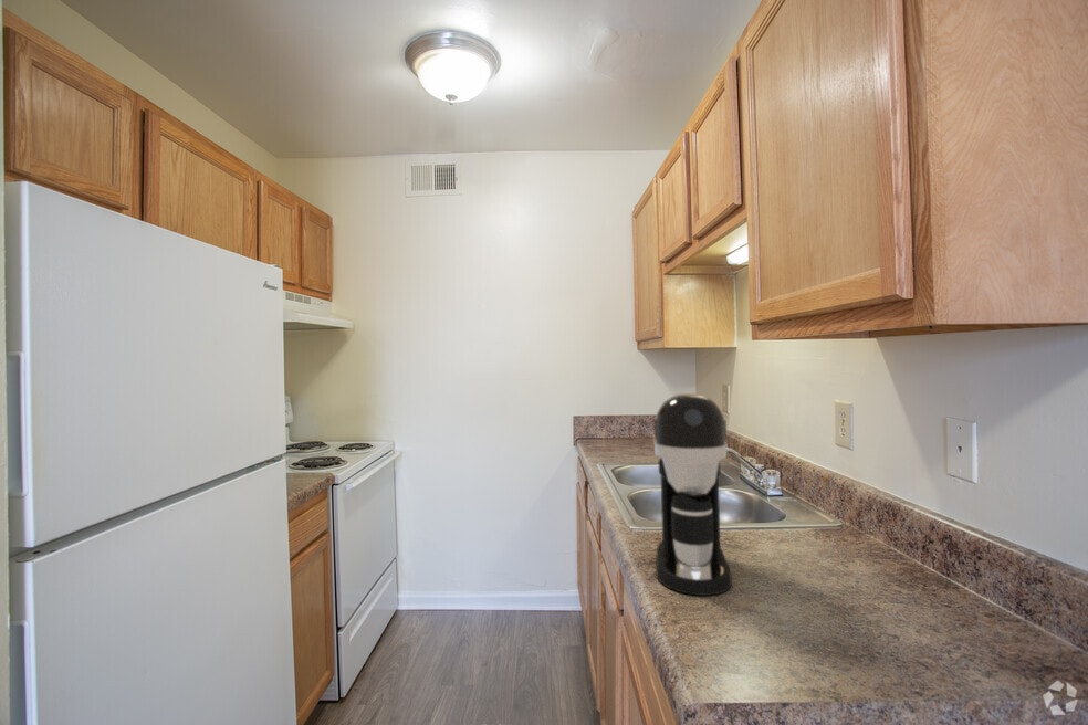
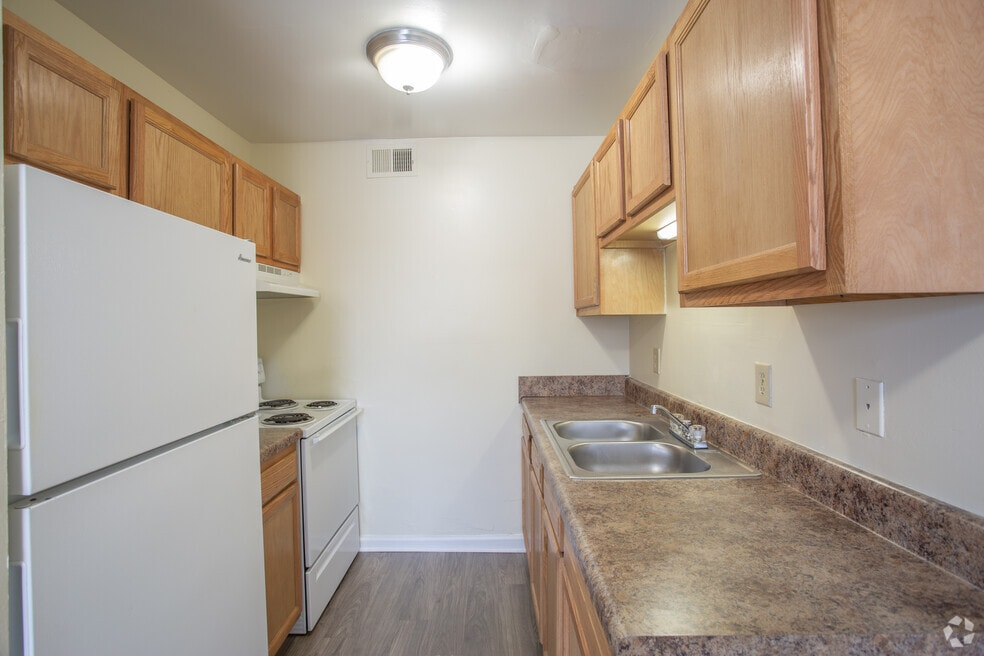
- coffee maker [653,392,733,597]
